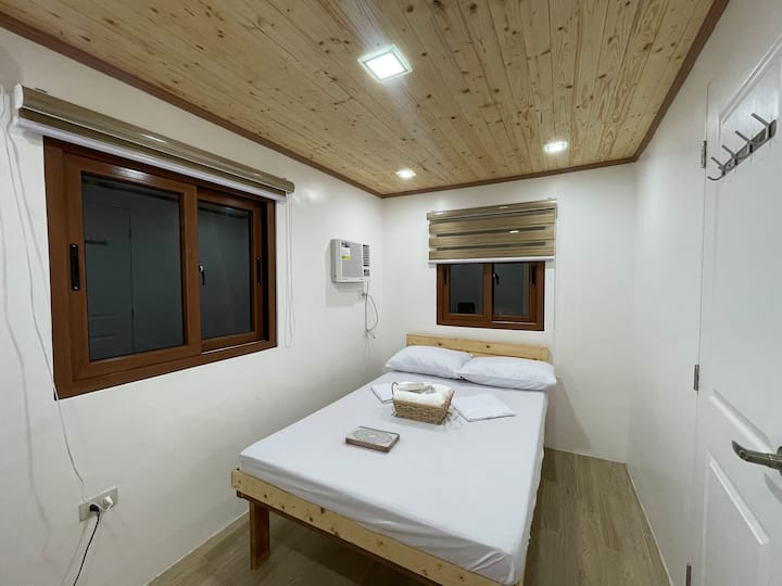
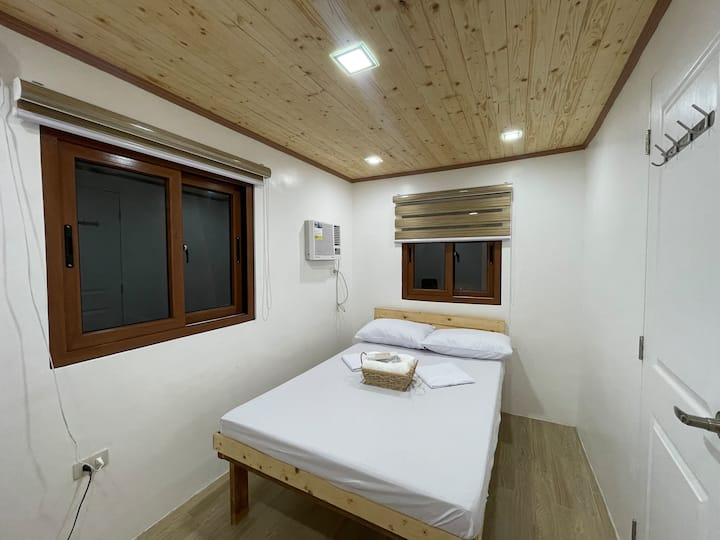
- book [344,425,401,454]
